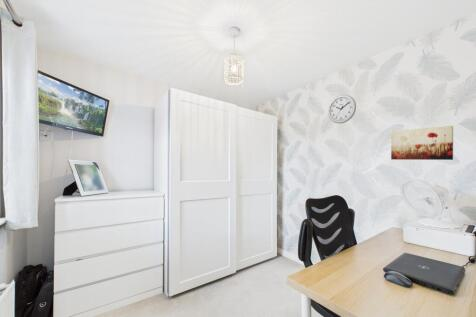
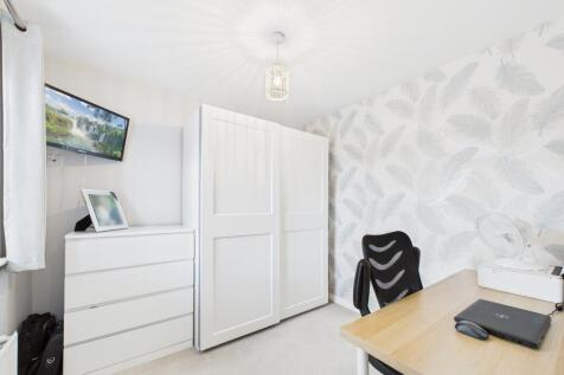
- wall clock [327,94,357,124]
- wall art [390,125,454,161]
